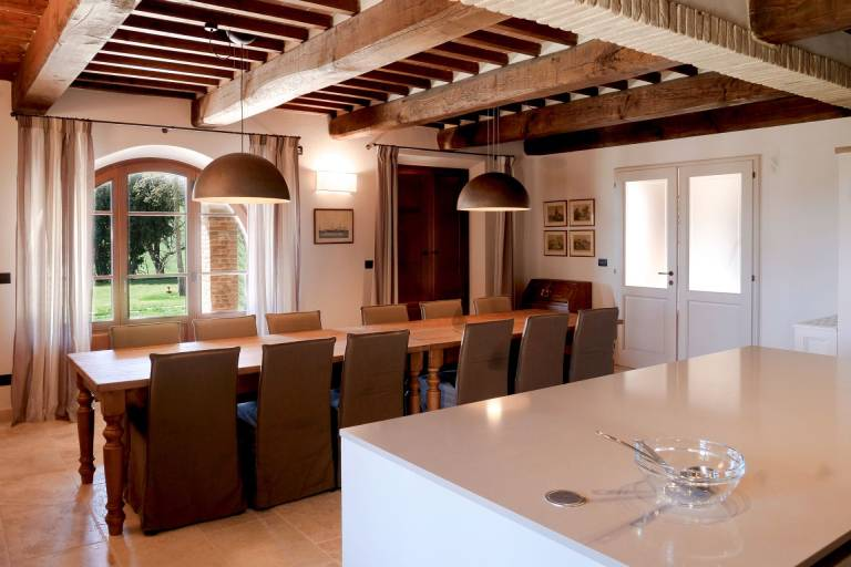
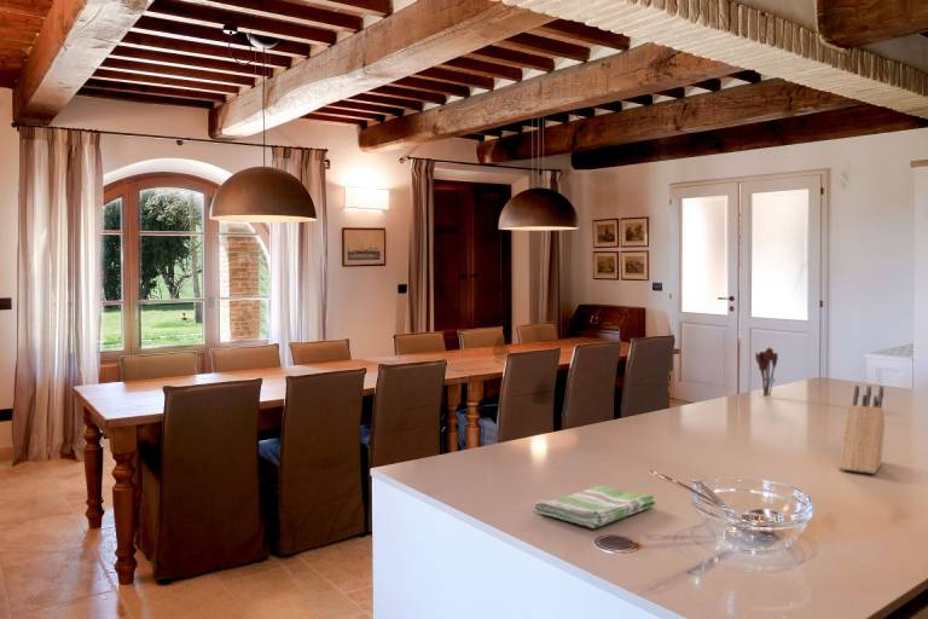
+ utensil holder [754,347,779,398]
+ dish towel [533,485,656,530]
+ knife block [837,384,886,475]
